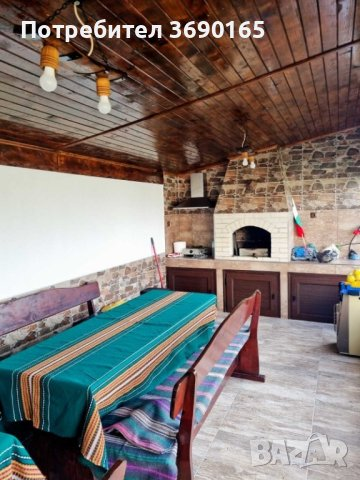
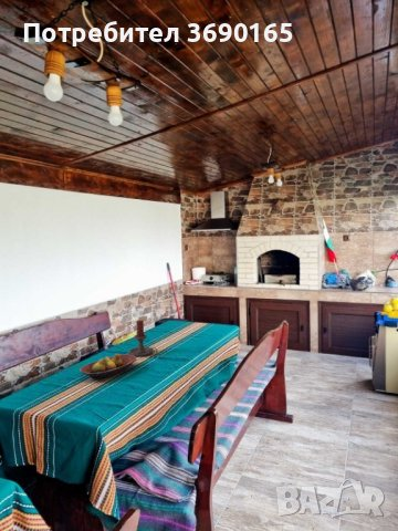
+ fruit bowl [78,353,137,381]
+ candle holder [128,319,159,357]
